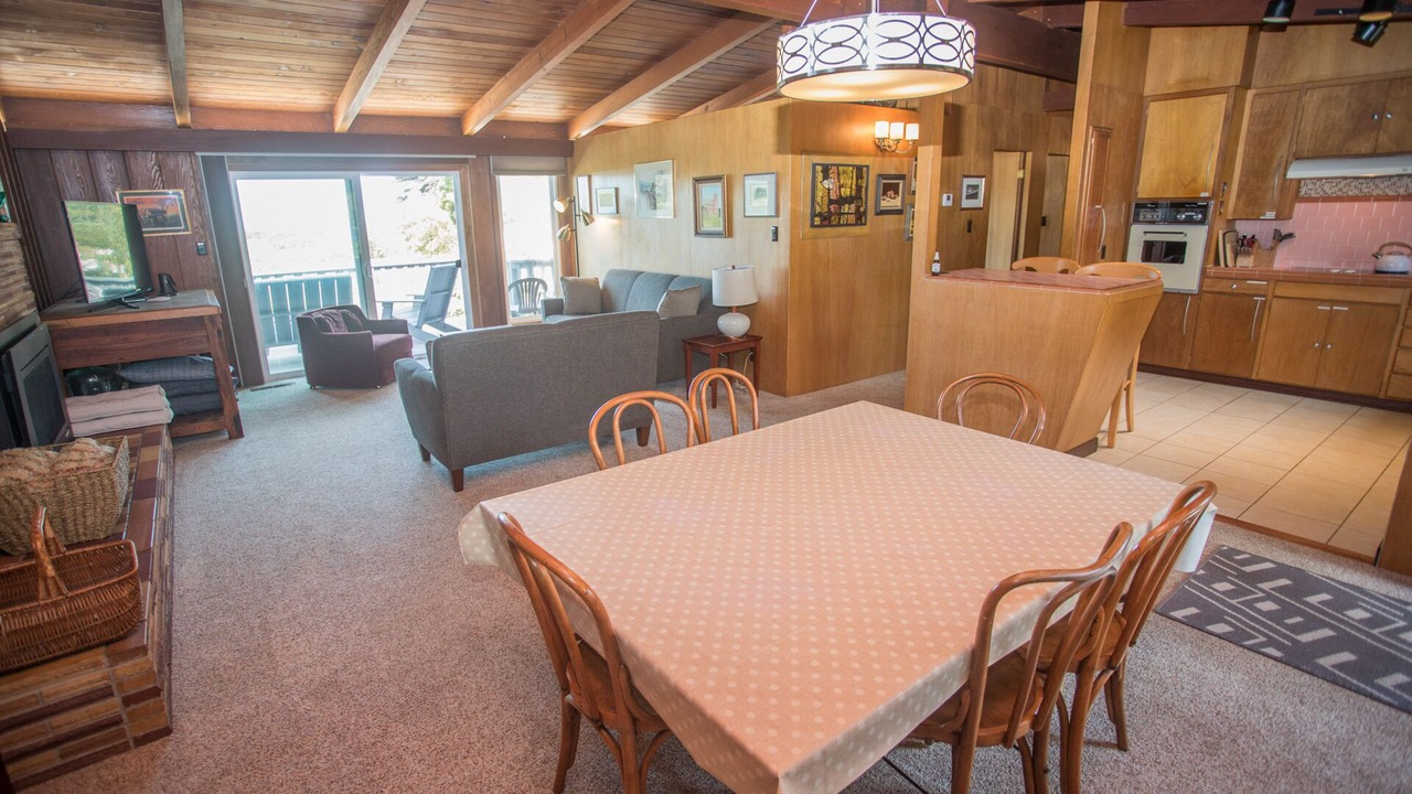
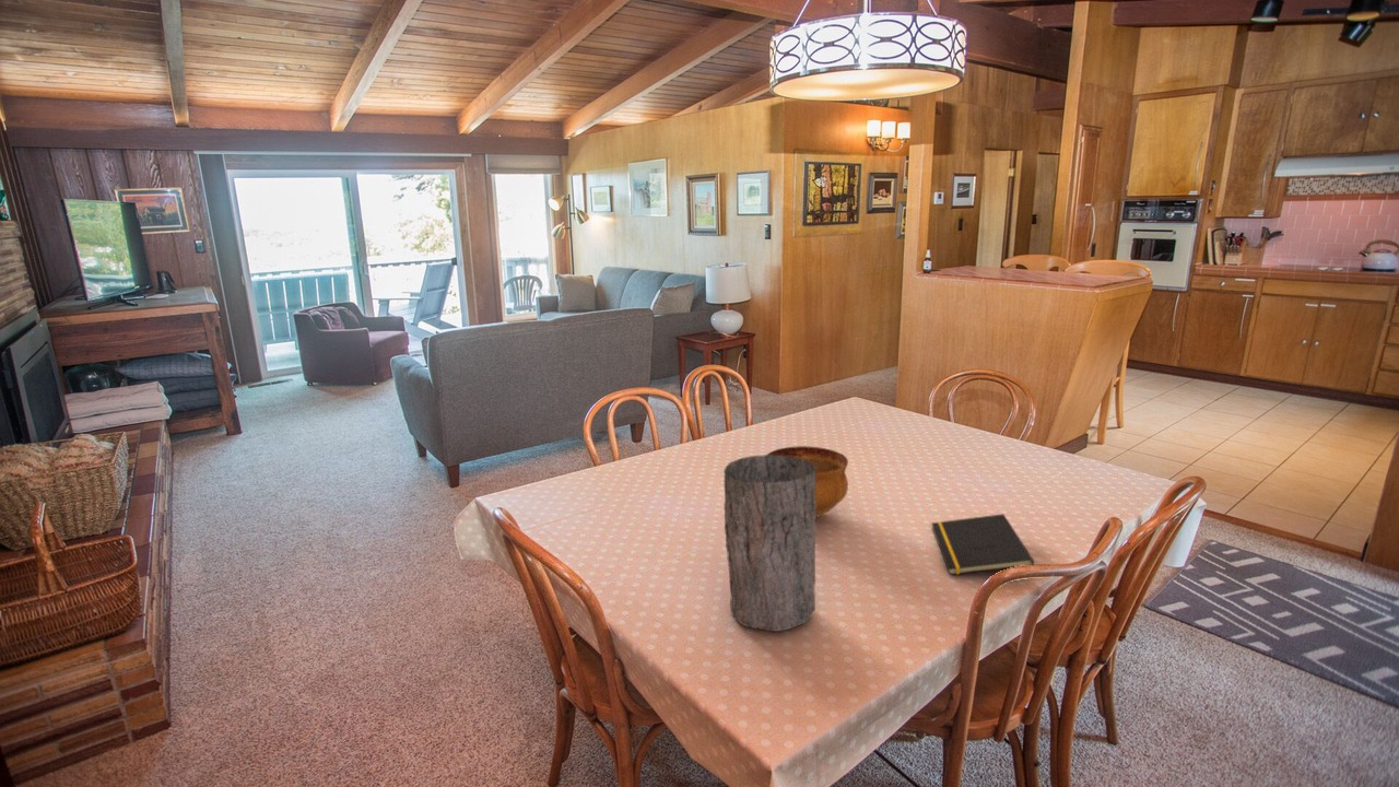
+ notepad [931,513,1035,576]
+ bowl [766,445,849,518]
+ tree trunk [722,454,818,633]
